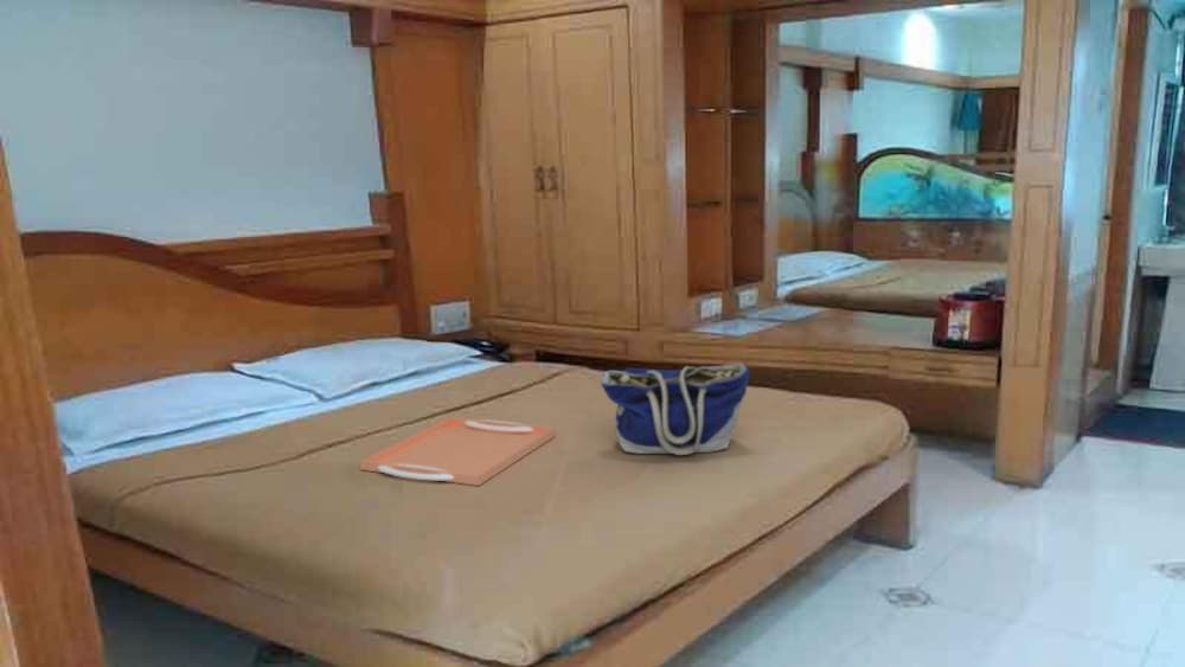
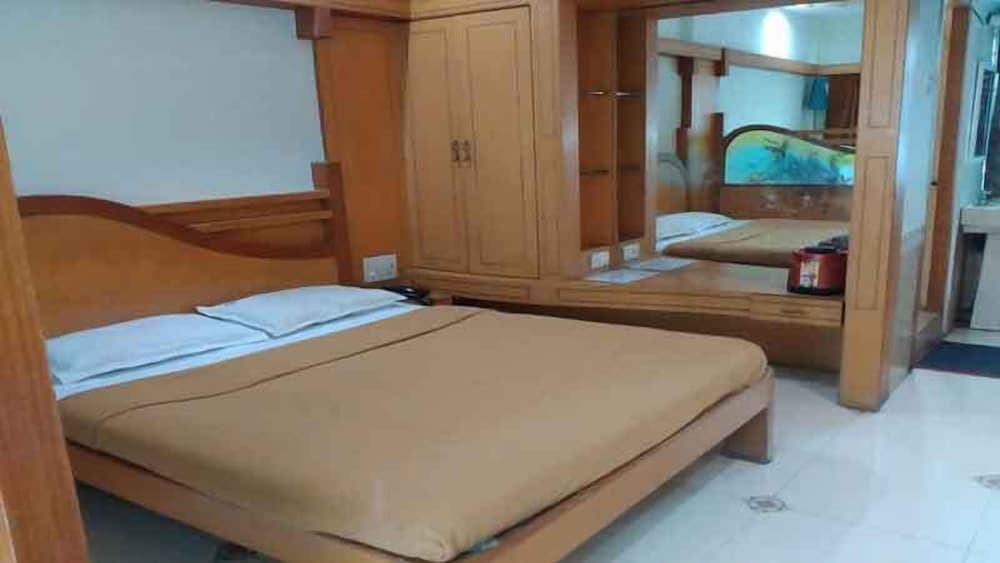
- tote bag [598,363,751,456]
- serving tray [359,416,557,487]
